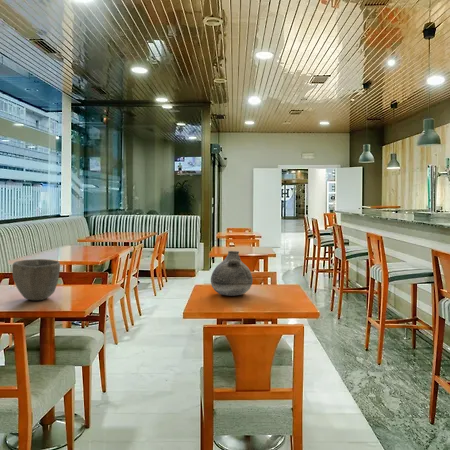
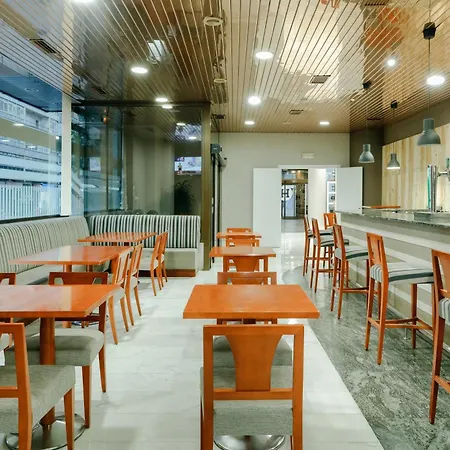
- vase [210,250,254,297]
- bowl [11,258,61,301]
